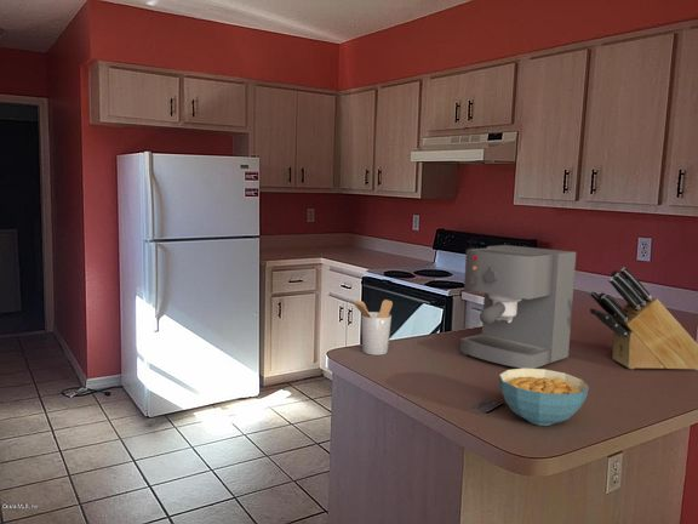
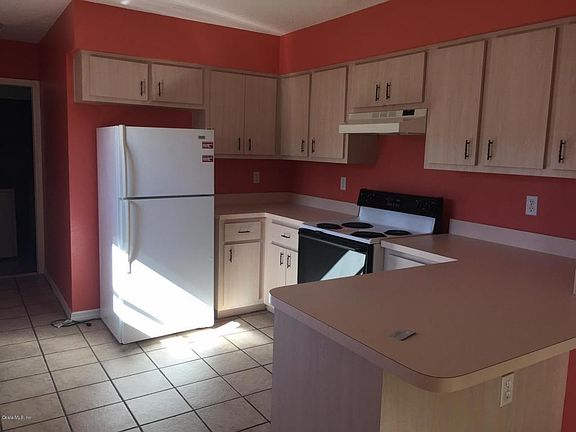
- cereal bowl [498,368,590,427]
- knife block [589,266,698,371]
- coffee maker [458,244,577,369]
- utensil holder [350,298,394,357]
